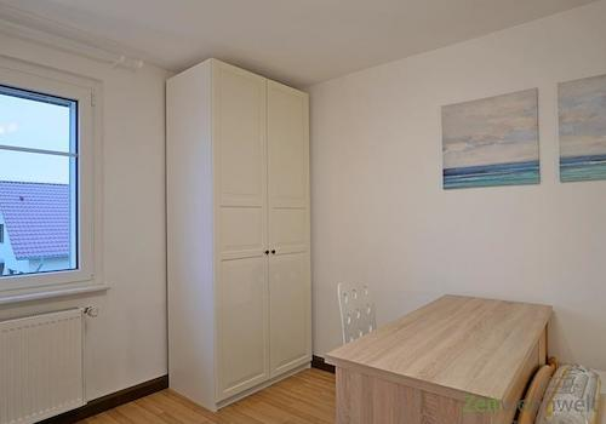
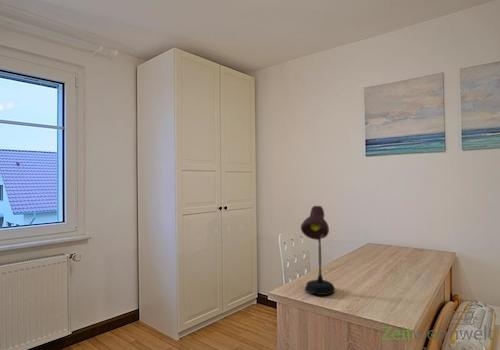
+ desk lamp [300,205,336,296]
